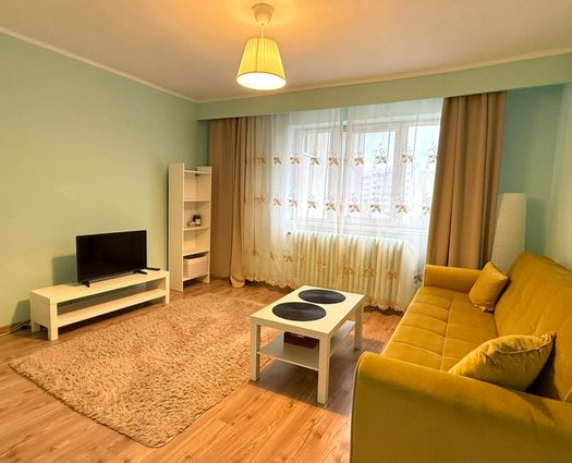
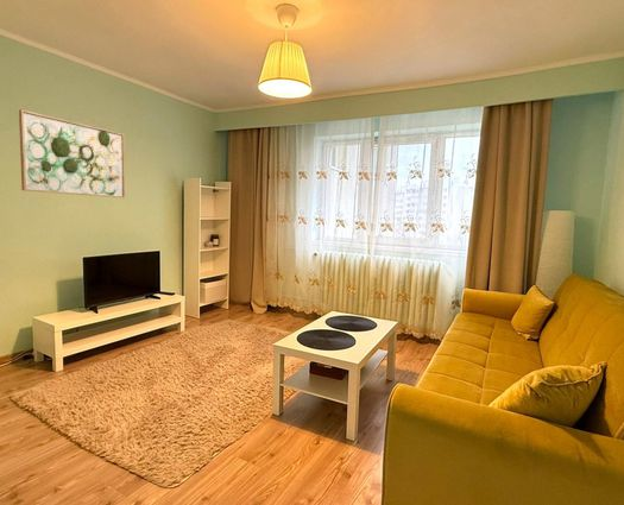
+ wall art [18,108,126,198]
